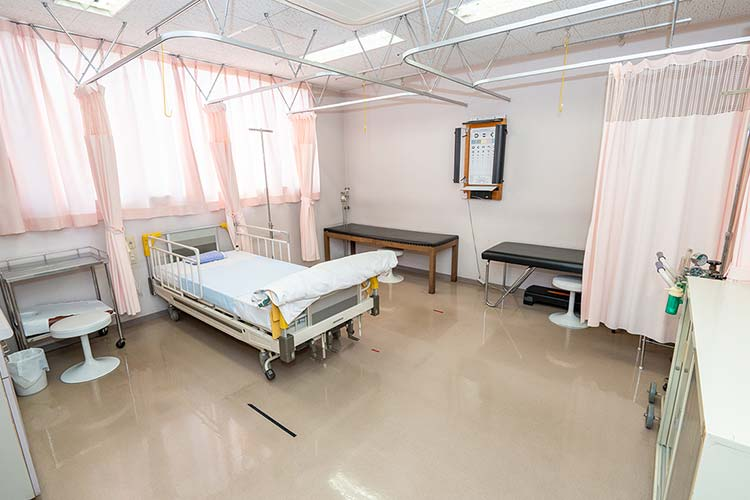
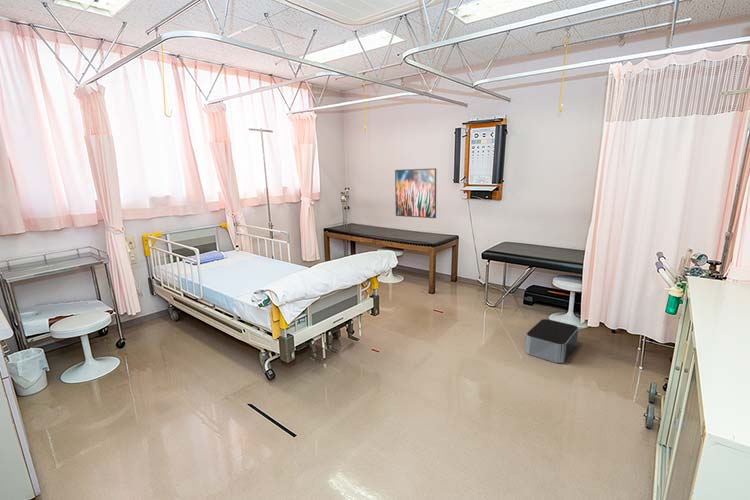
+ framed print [394,167,437,219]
+ storage bin [524,318,579,364]
